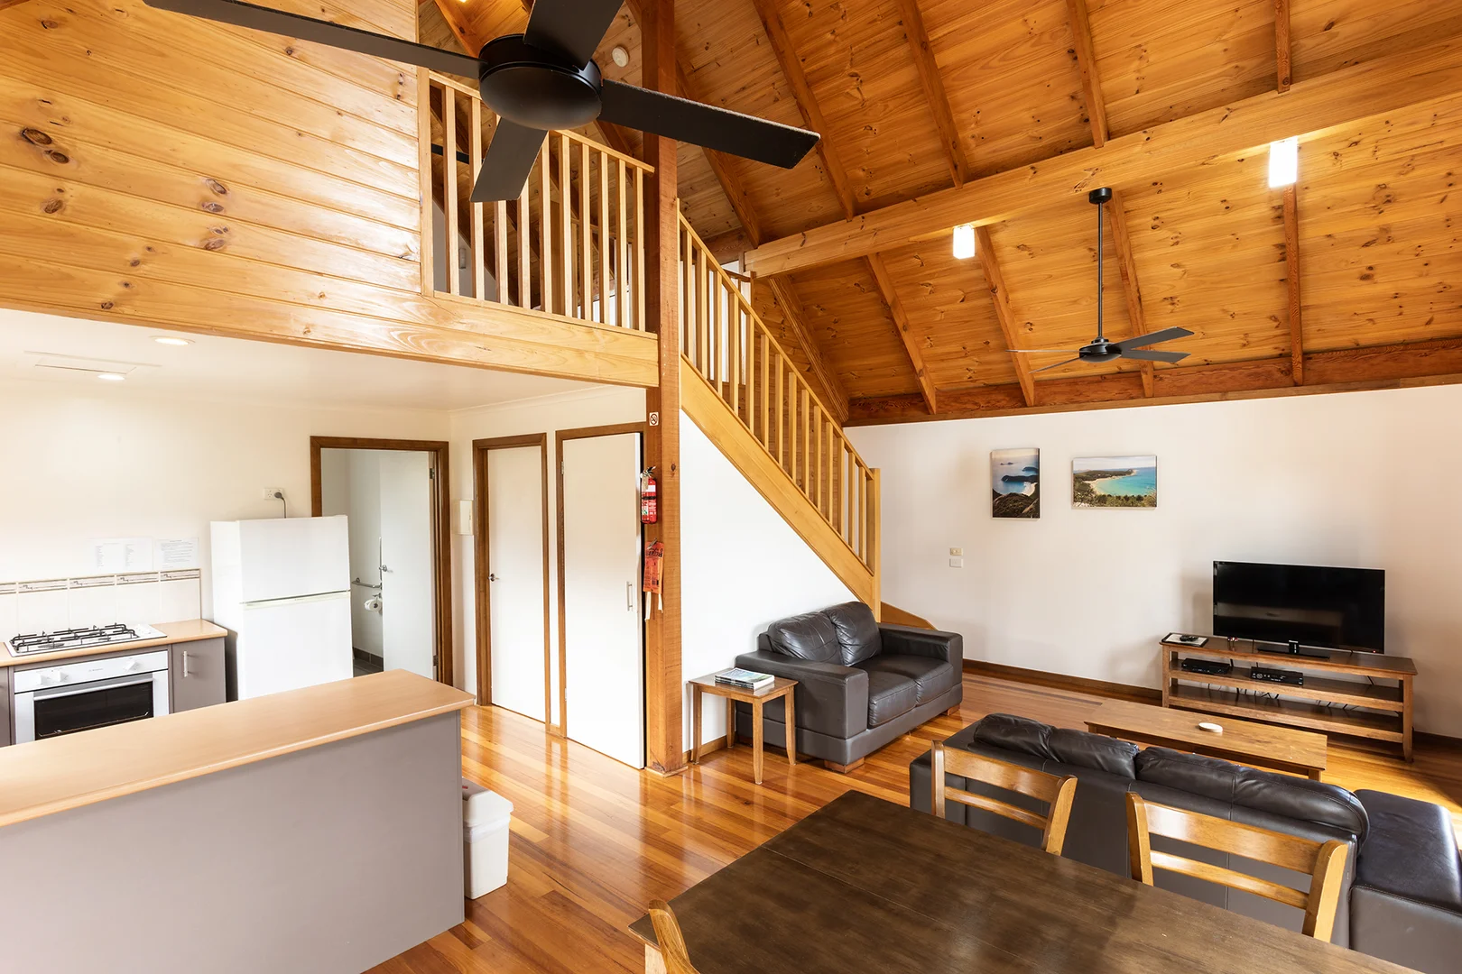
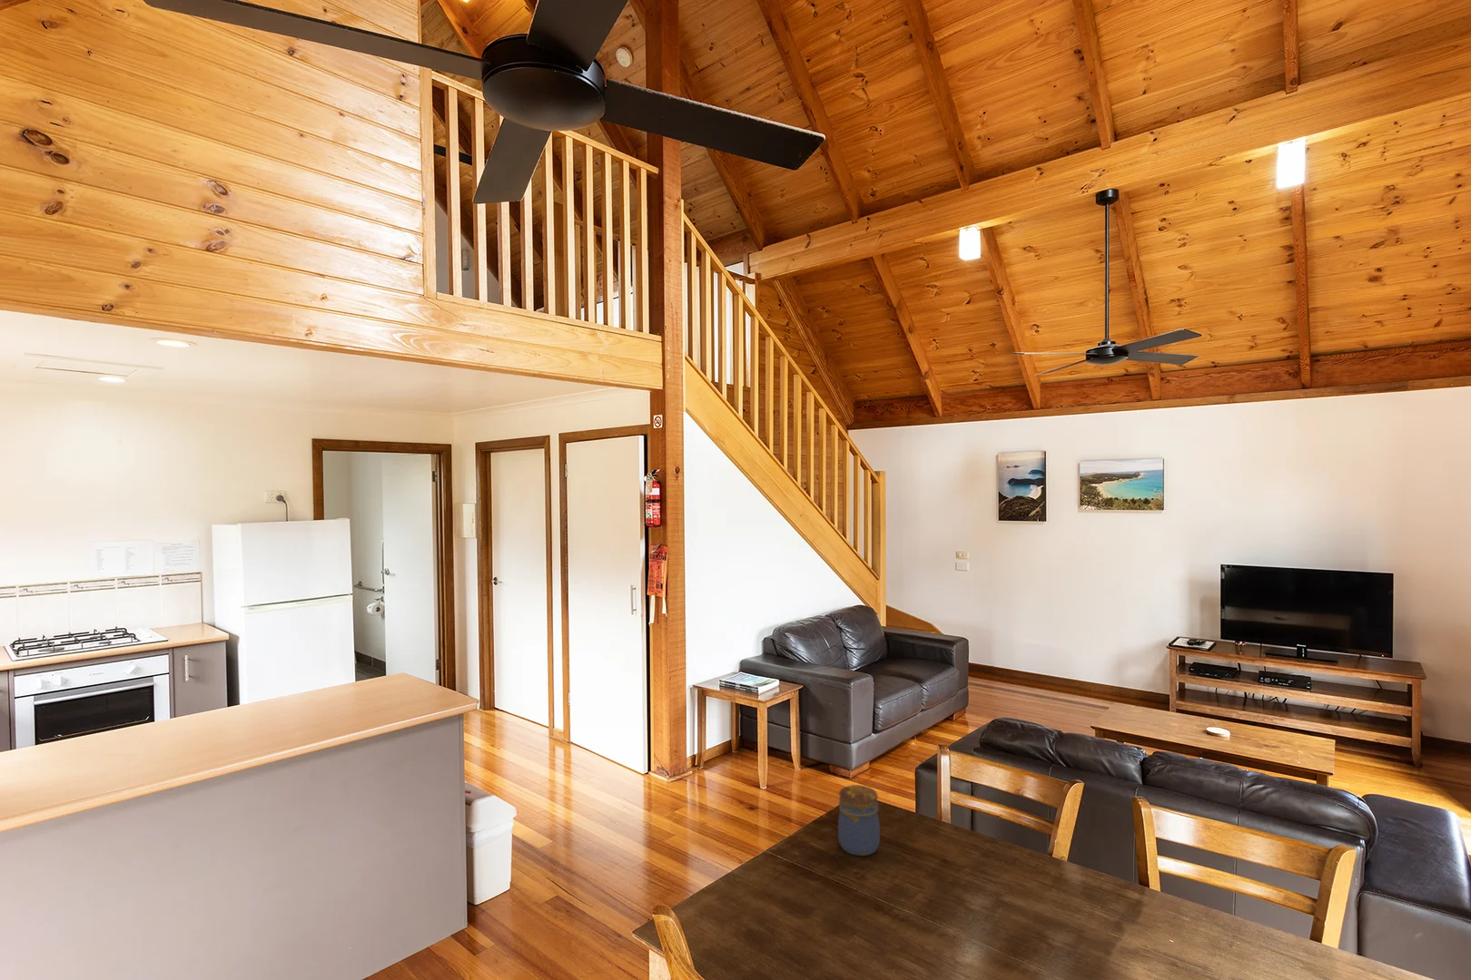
+ jar [837,784,881,856]
